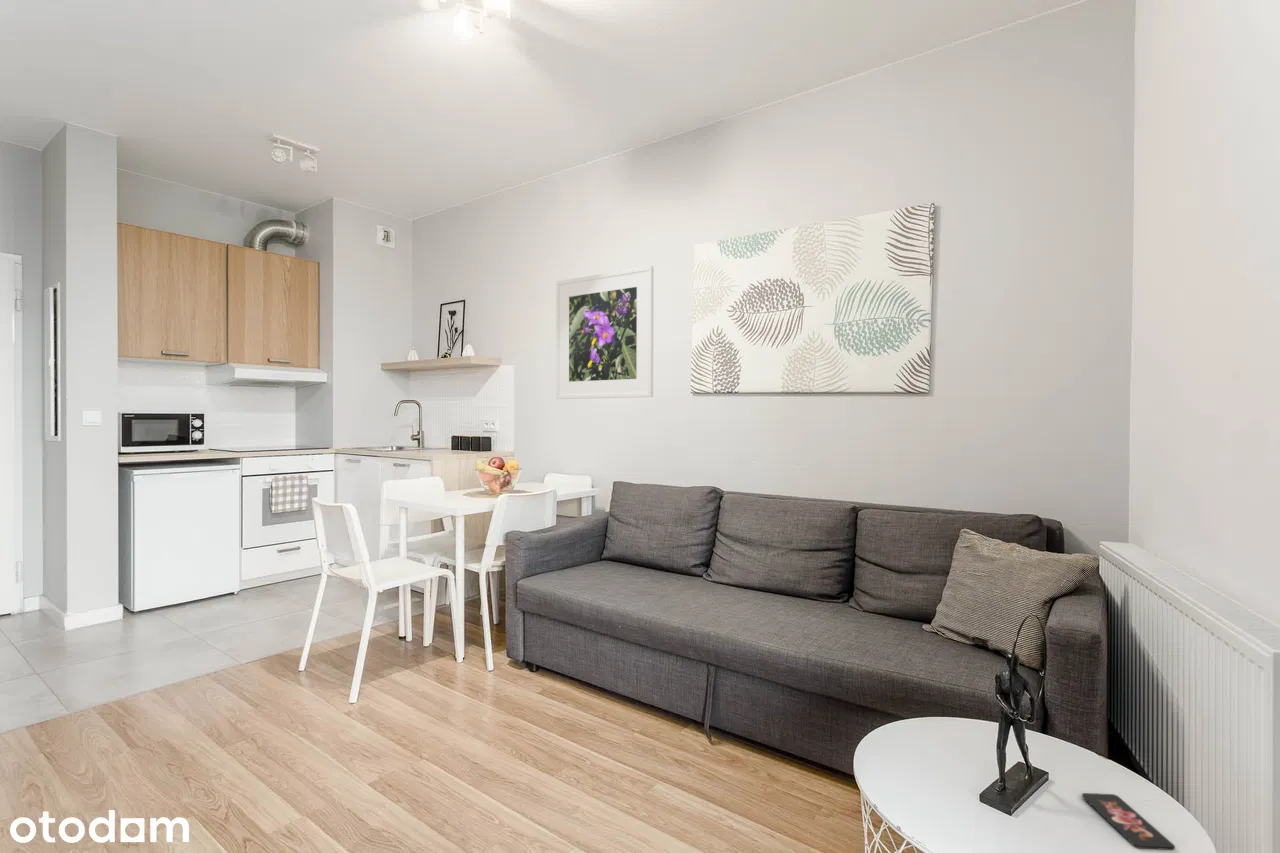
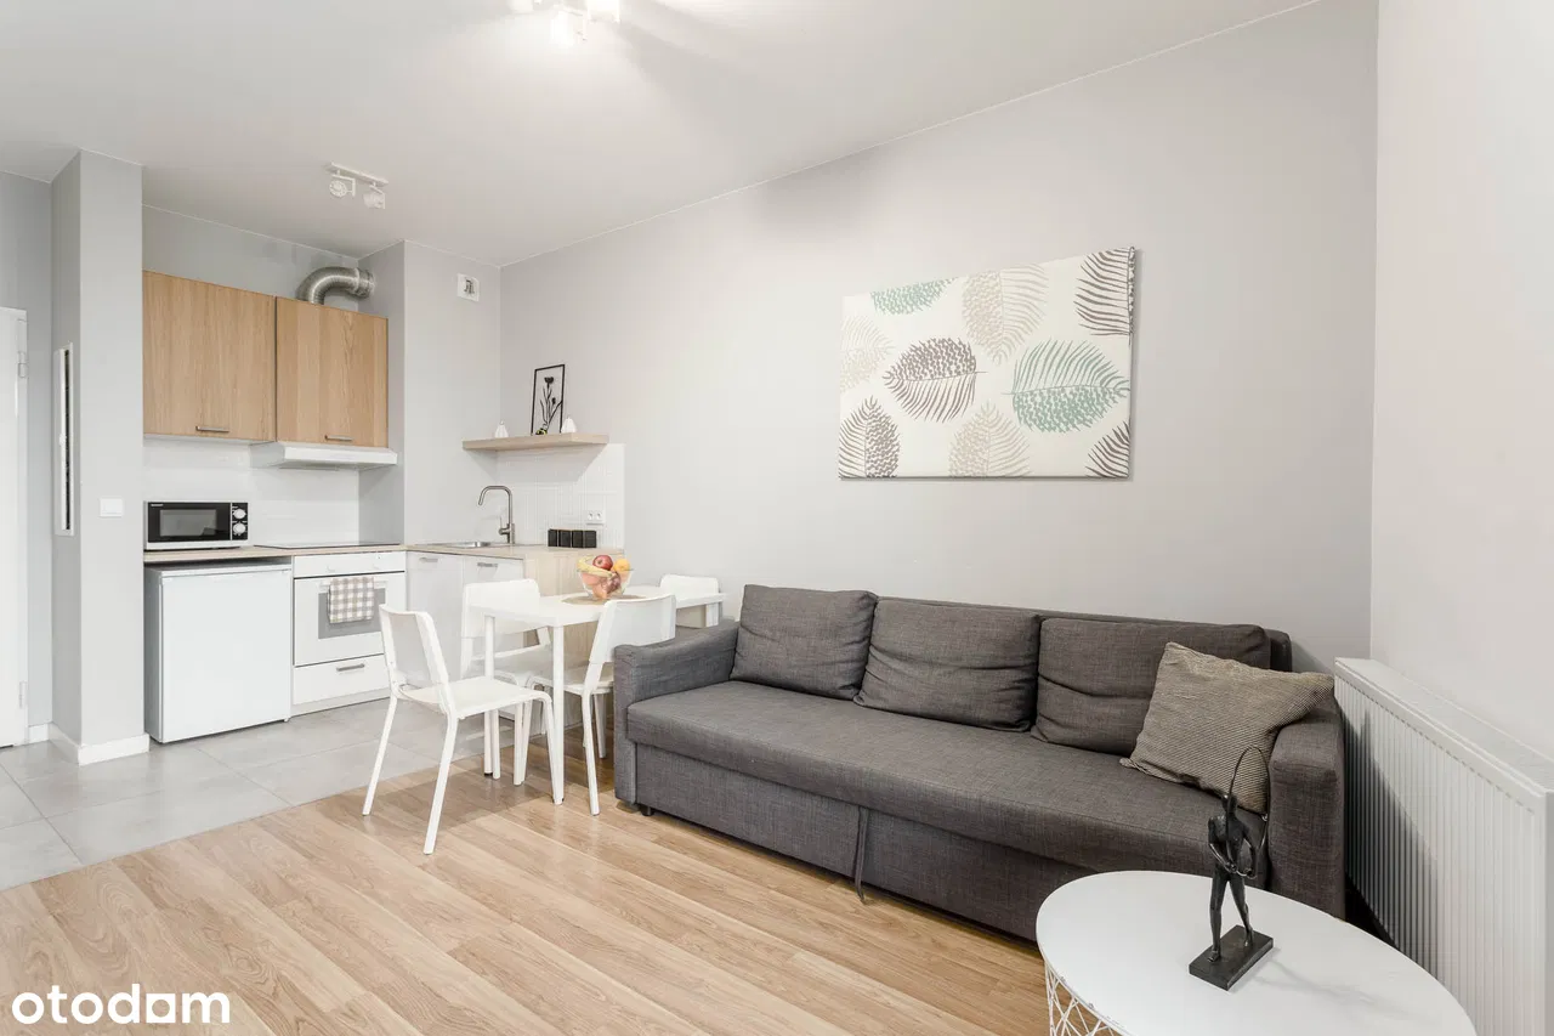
- smartphone [1081,792,1176,851]
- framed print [555,265,655,400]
